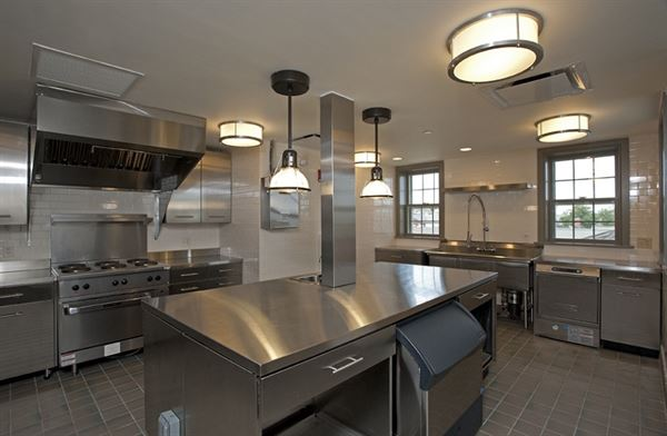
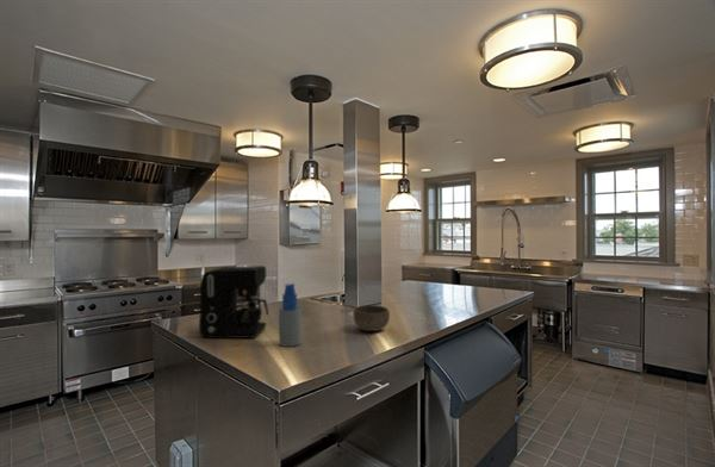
+ spray bottle [278,282,303,348]
+ bowl [352,304,391,332]
+ coffee maker [198,264,269,340]
